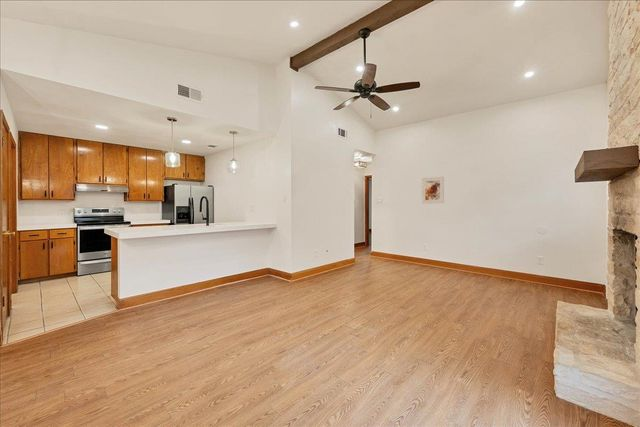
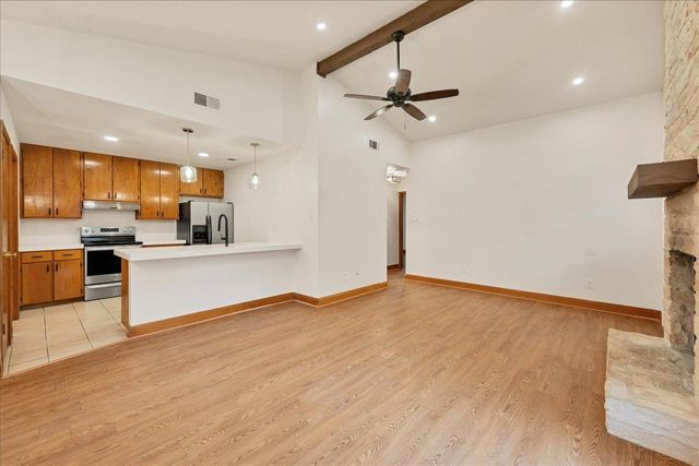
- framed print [421,176,445,205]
